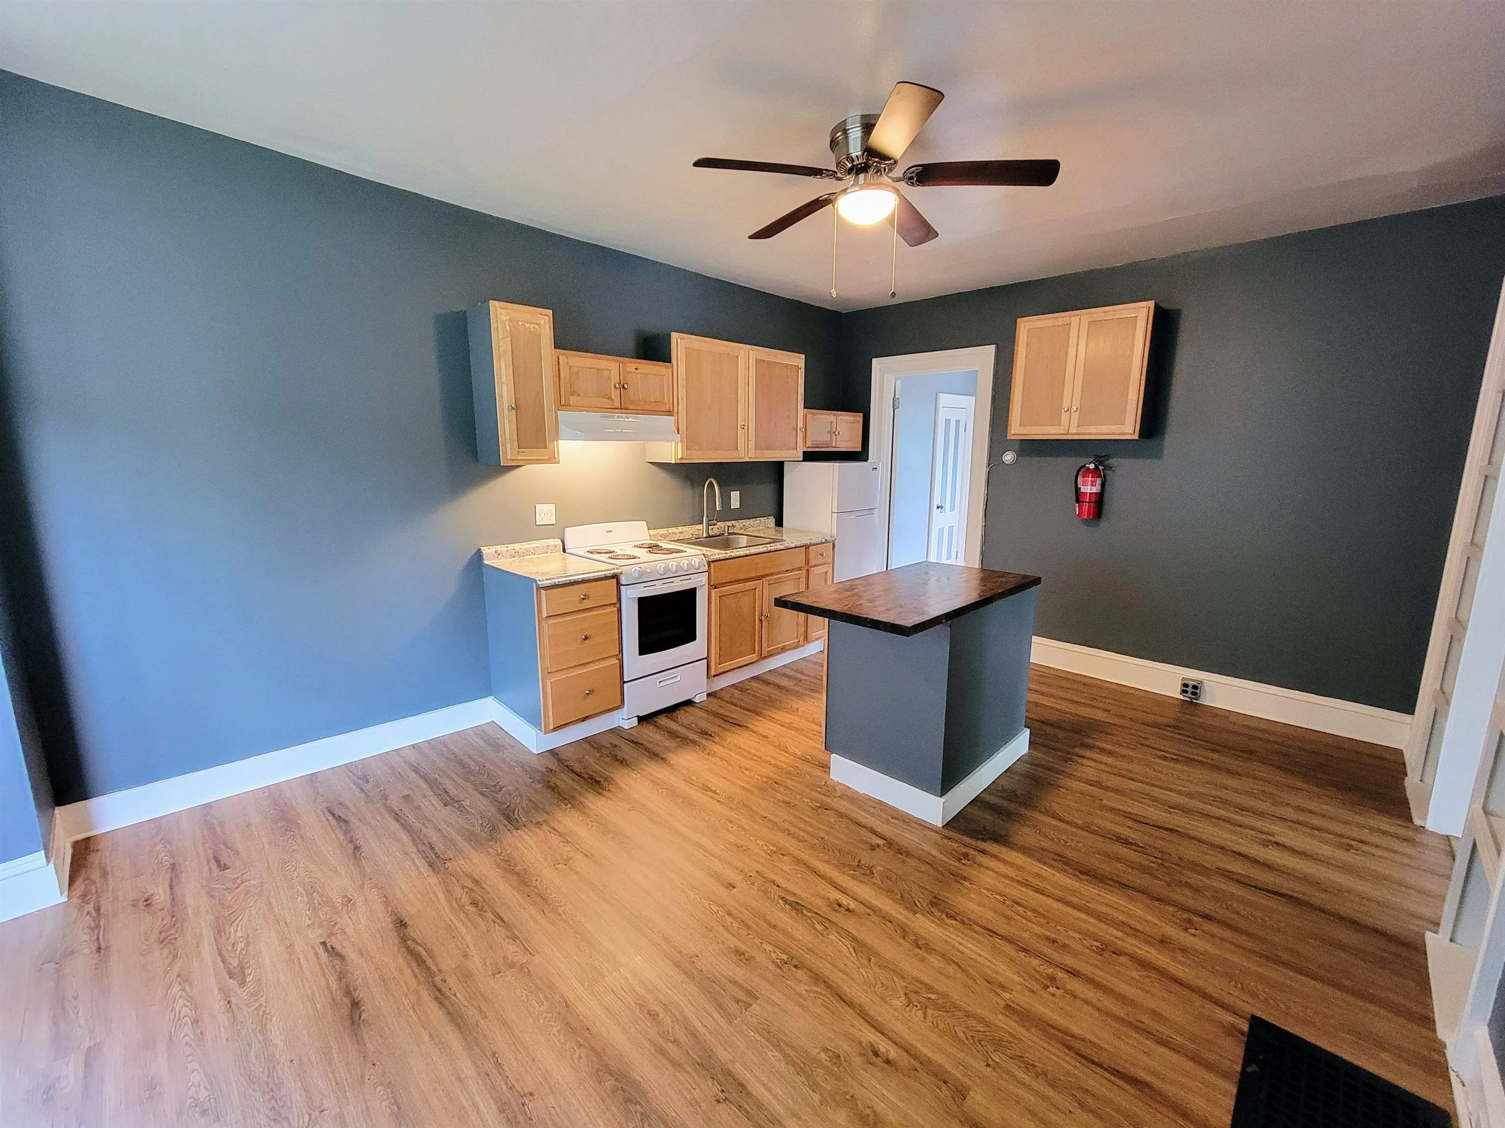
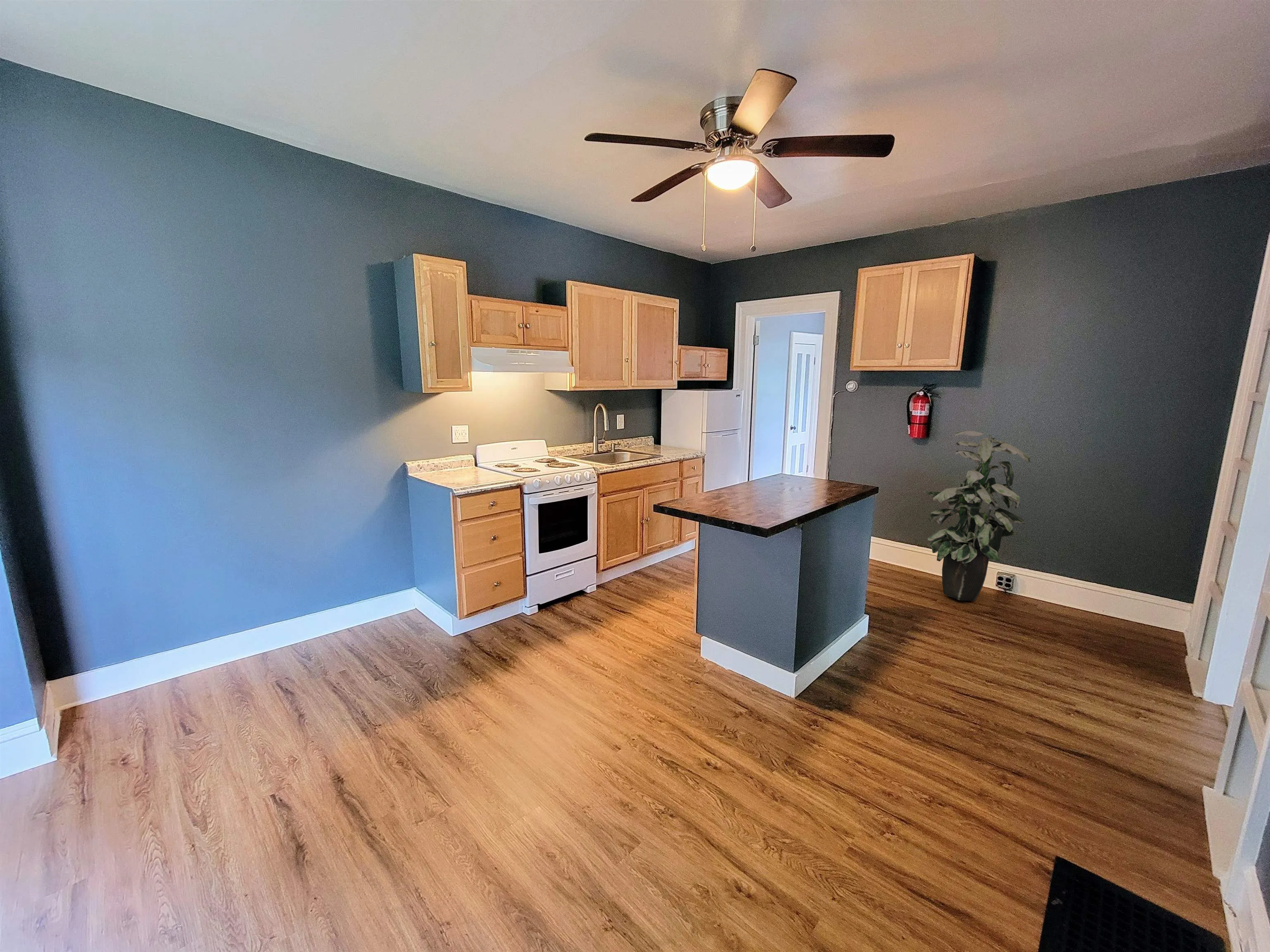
+ indoor plant [923,431,1031,601]
